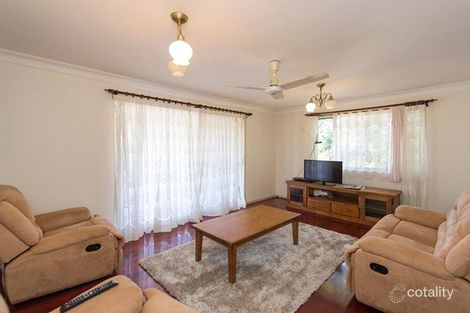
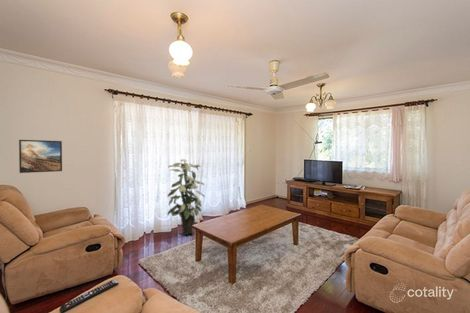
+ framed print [18,139,63,174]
+ indoor plant [166,158,206,236]
